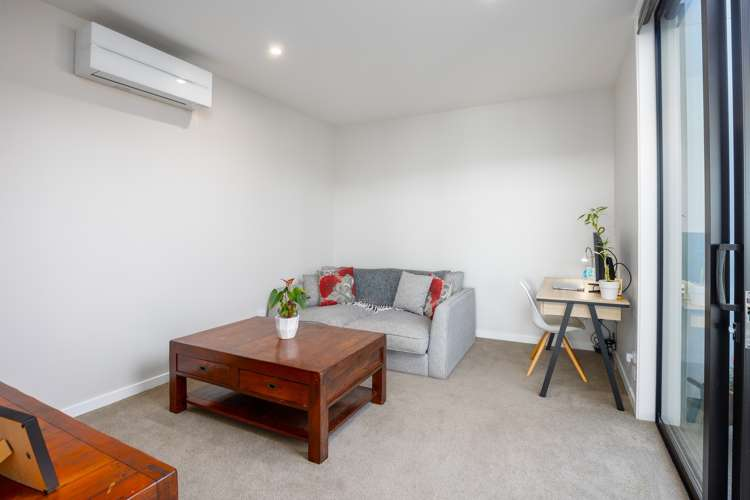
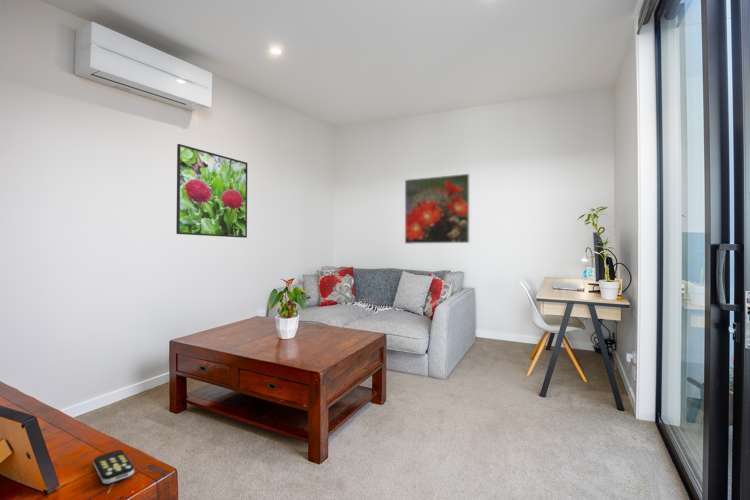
+ remote control [93,449,135,485]
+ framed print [175,143,248,239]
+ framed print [404,173,470,245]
